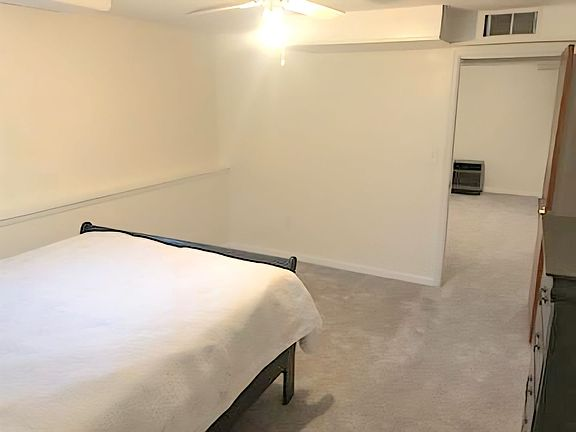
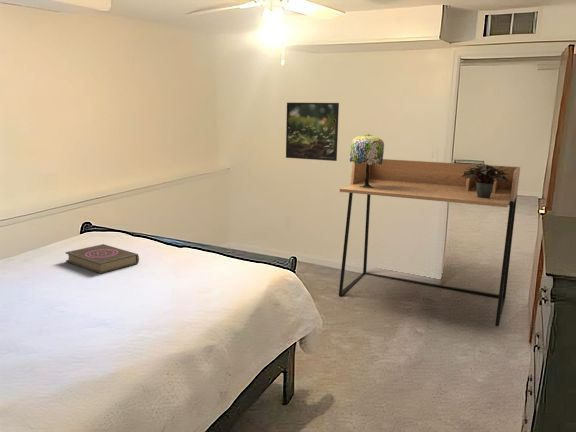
+ potted plant [462,163,509,198]
+ book [64,243,140,274]
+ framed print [285,102,340,162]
+ desk [338,158,521,328]
+ table lamp [349,133,385,188]
